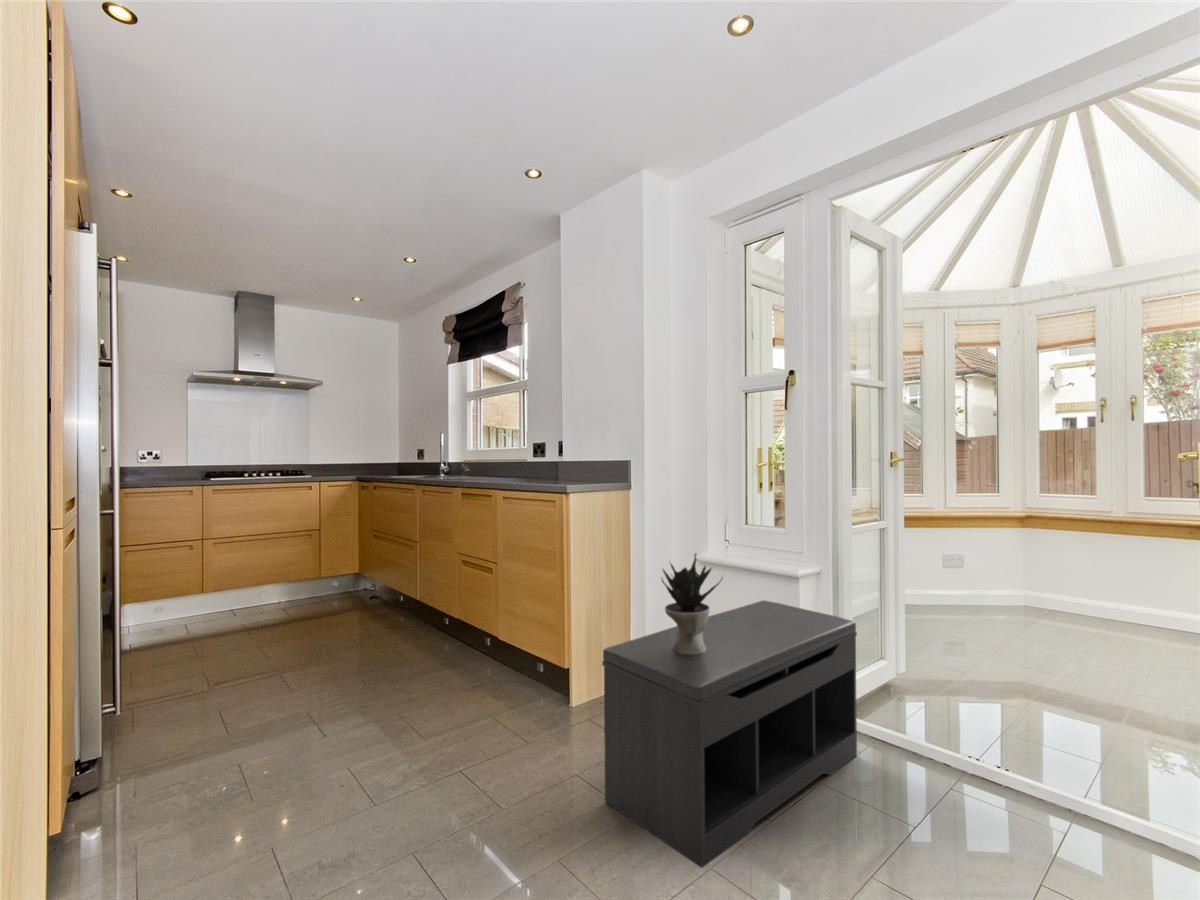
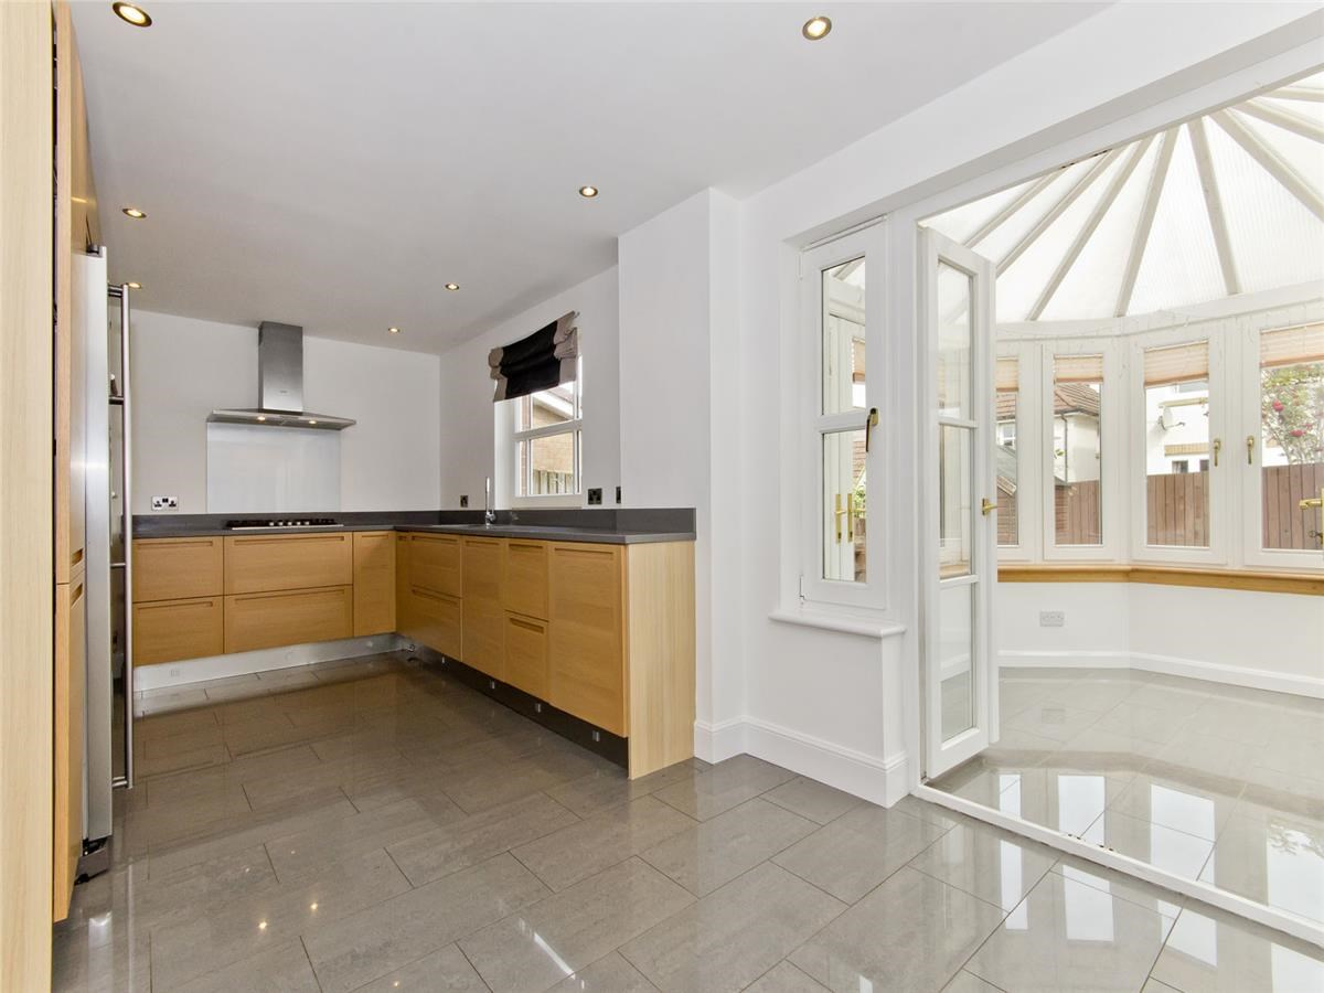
- potted plant [660,552,724,655]
- bench [601,599,858,869]
